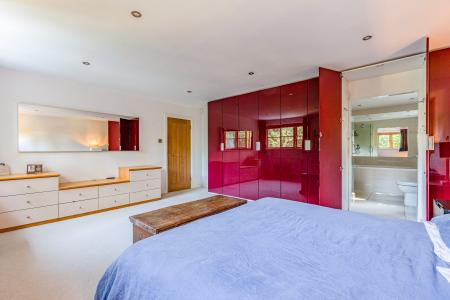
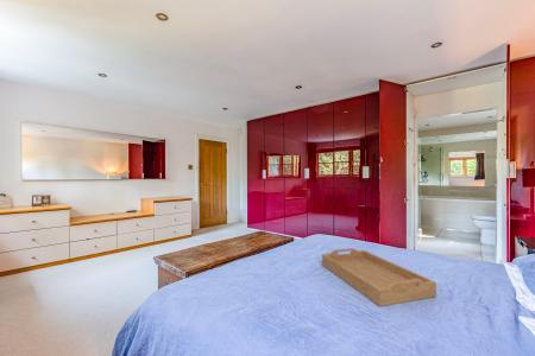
+ serving tray [321,247,438,307]
